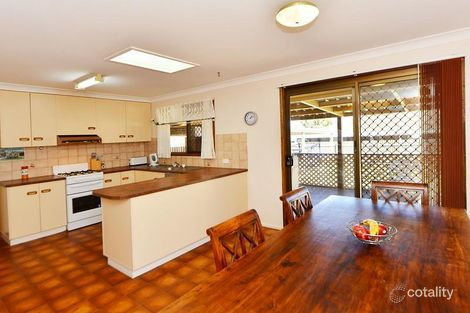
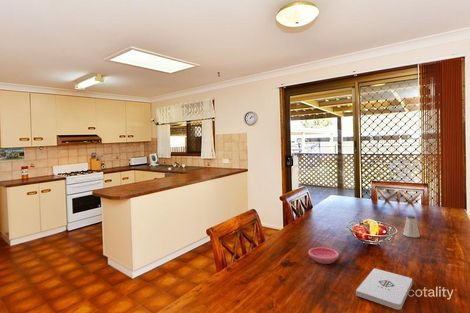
+ saucer [308,246,340,265]
+ saltshaker [402,215,421,238]
+ notepad [355,267,413,310]
